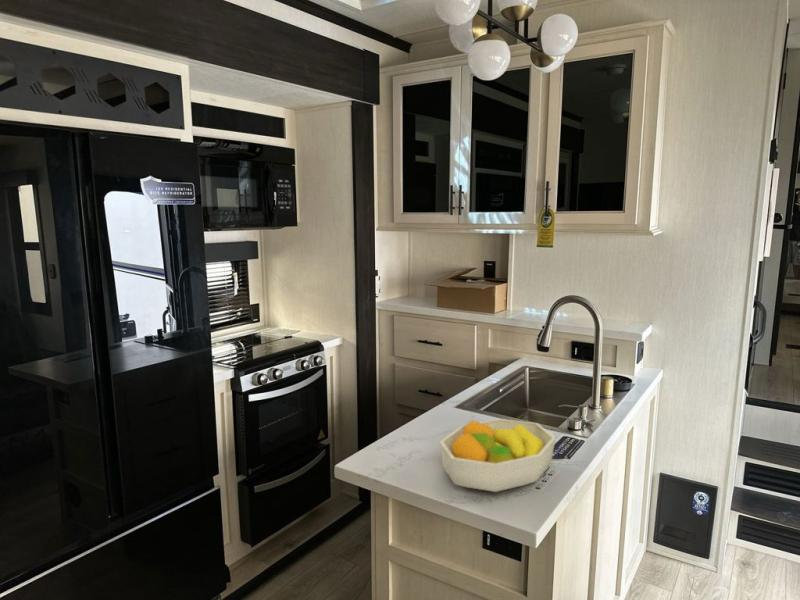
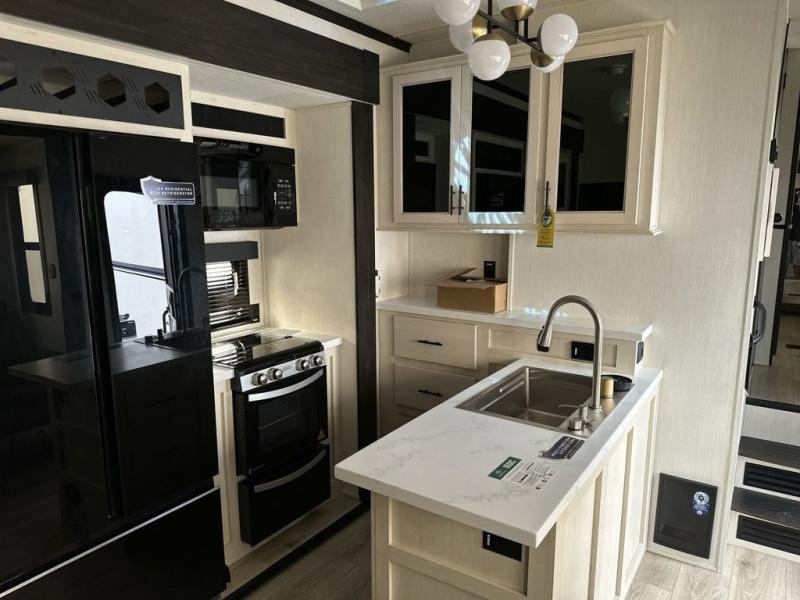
- fruit bowl [439,418,557,493]
